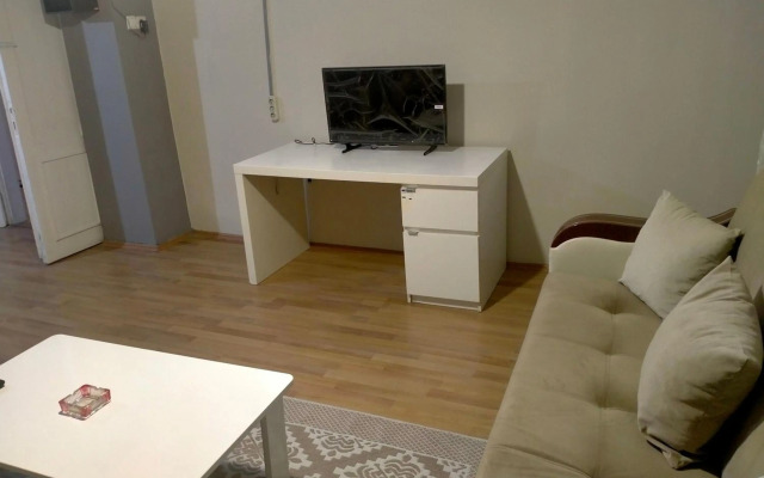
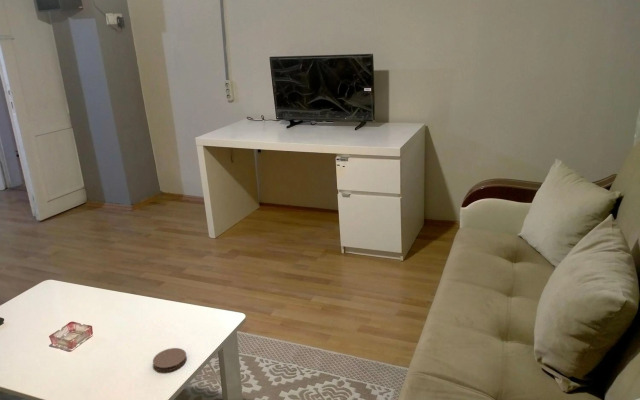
+ coaster [152,347,188,372]
